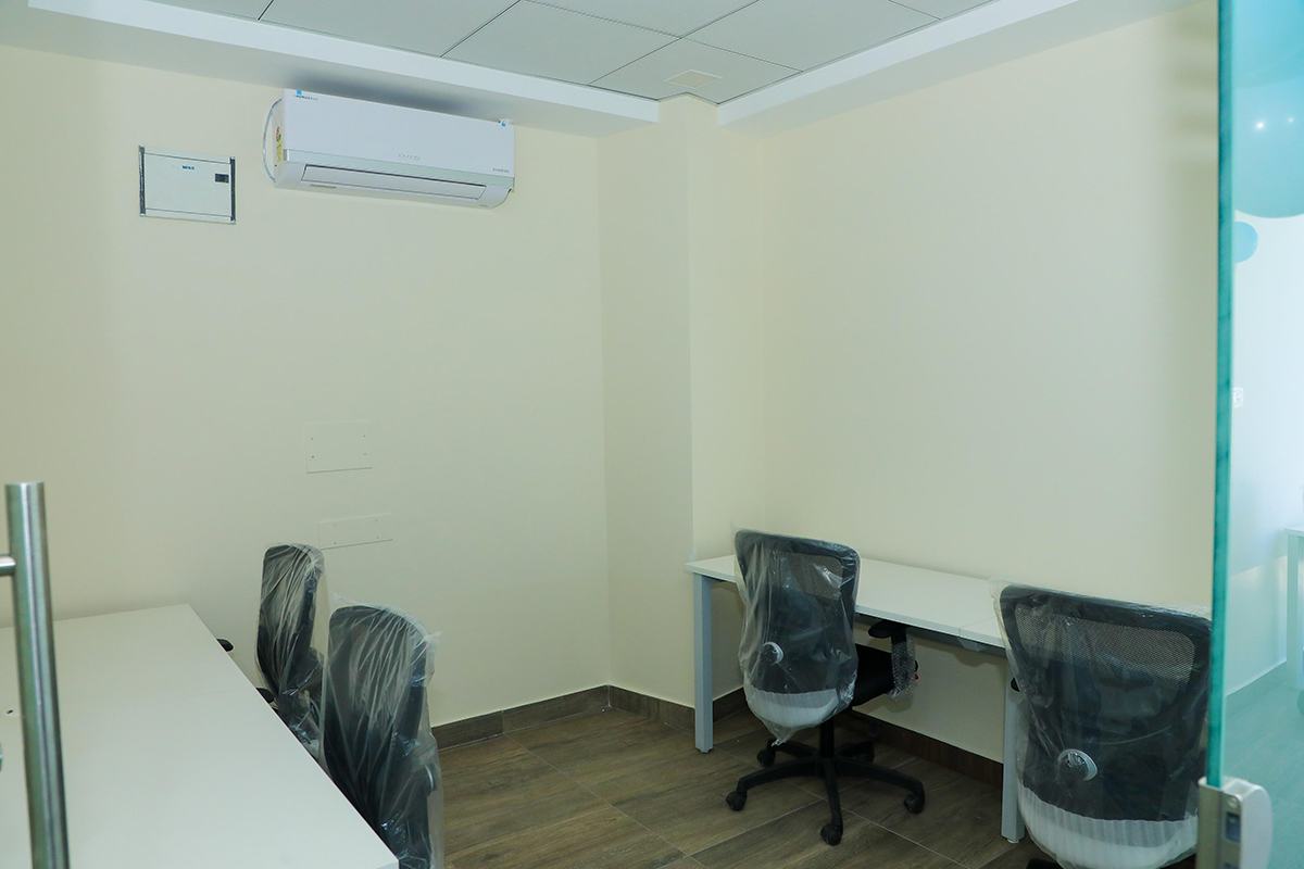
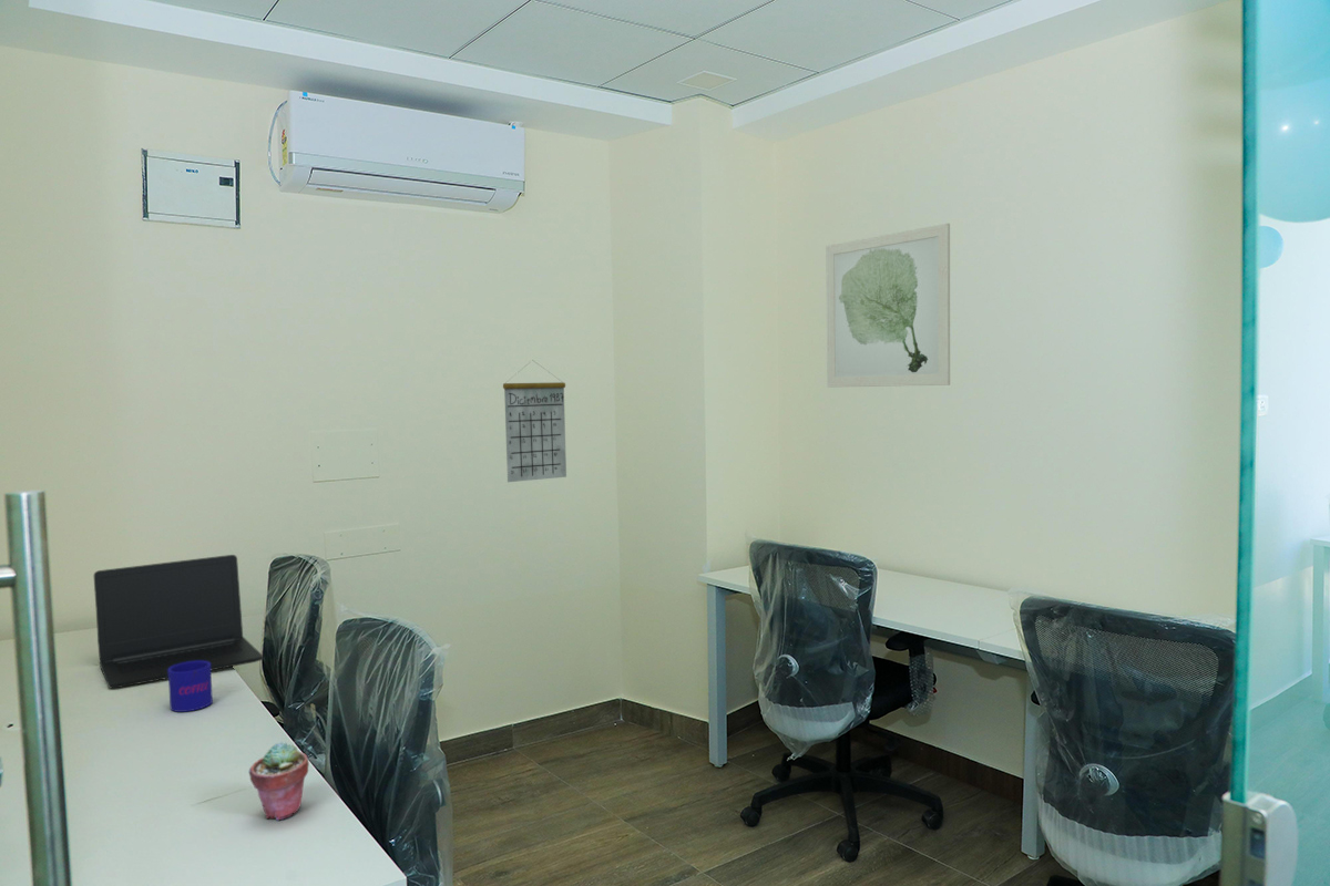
+ mug [167,661,214,713]
+ wall art [825,223,951,389]
+ laptop [93,554,264,689]
+ potted succulent [248,741,310,821]
+ calendar [502,360,567,483]
